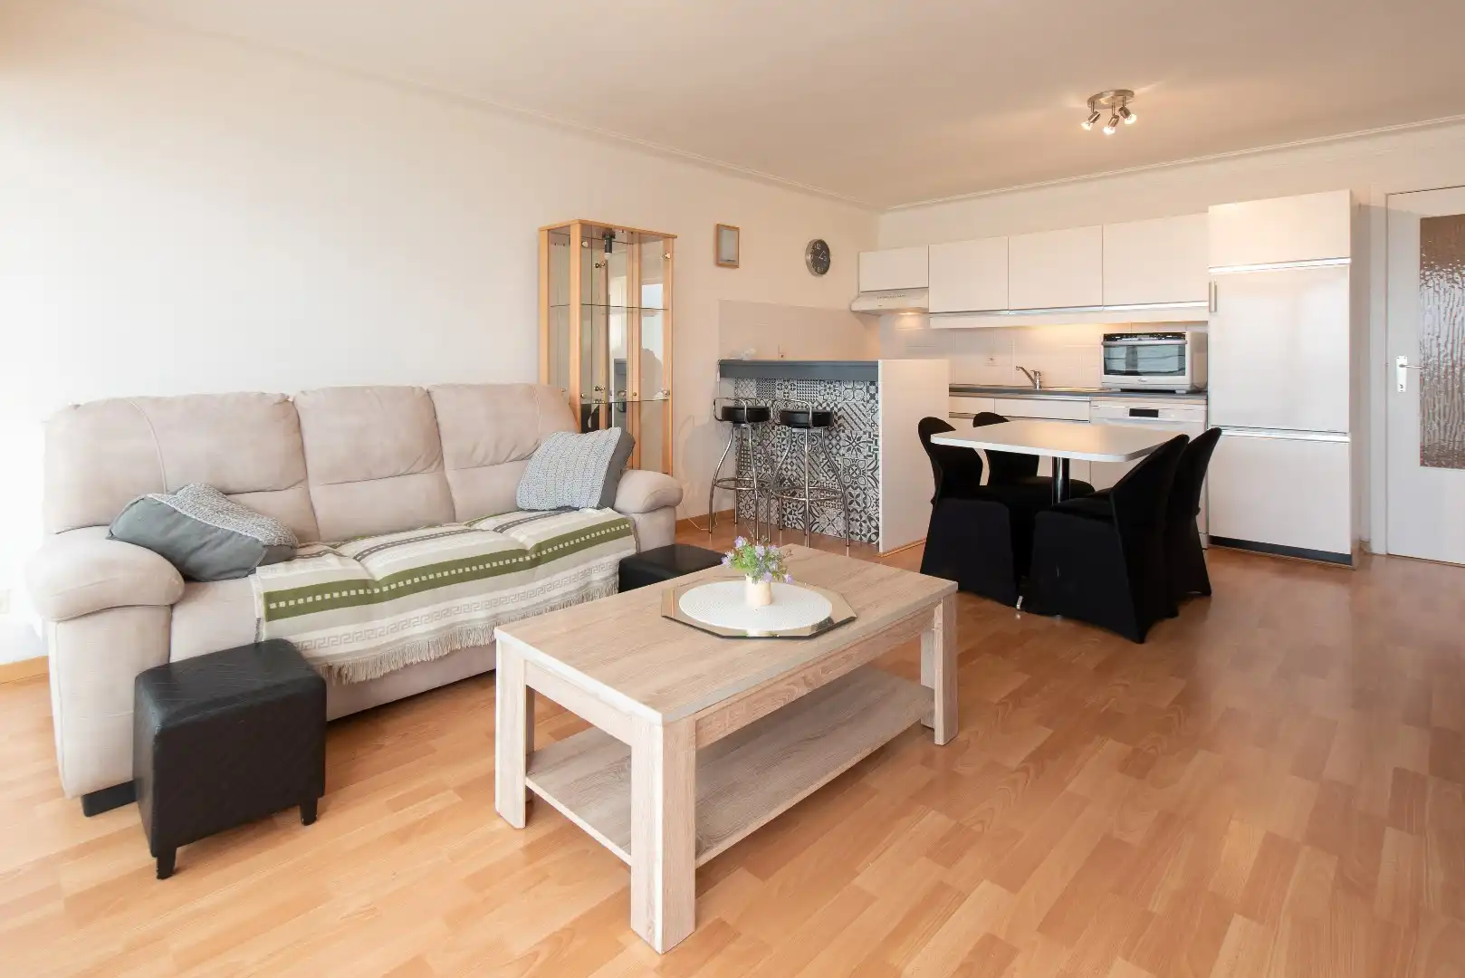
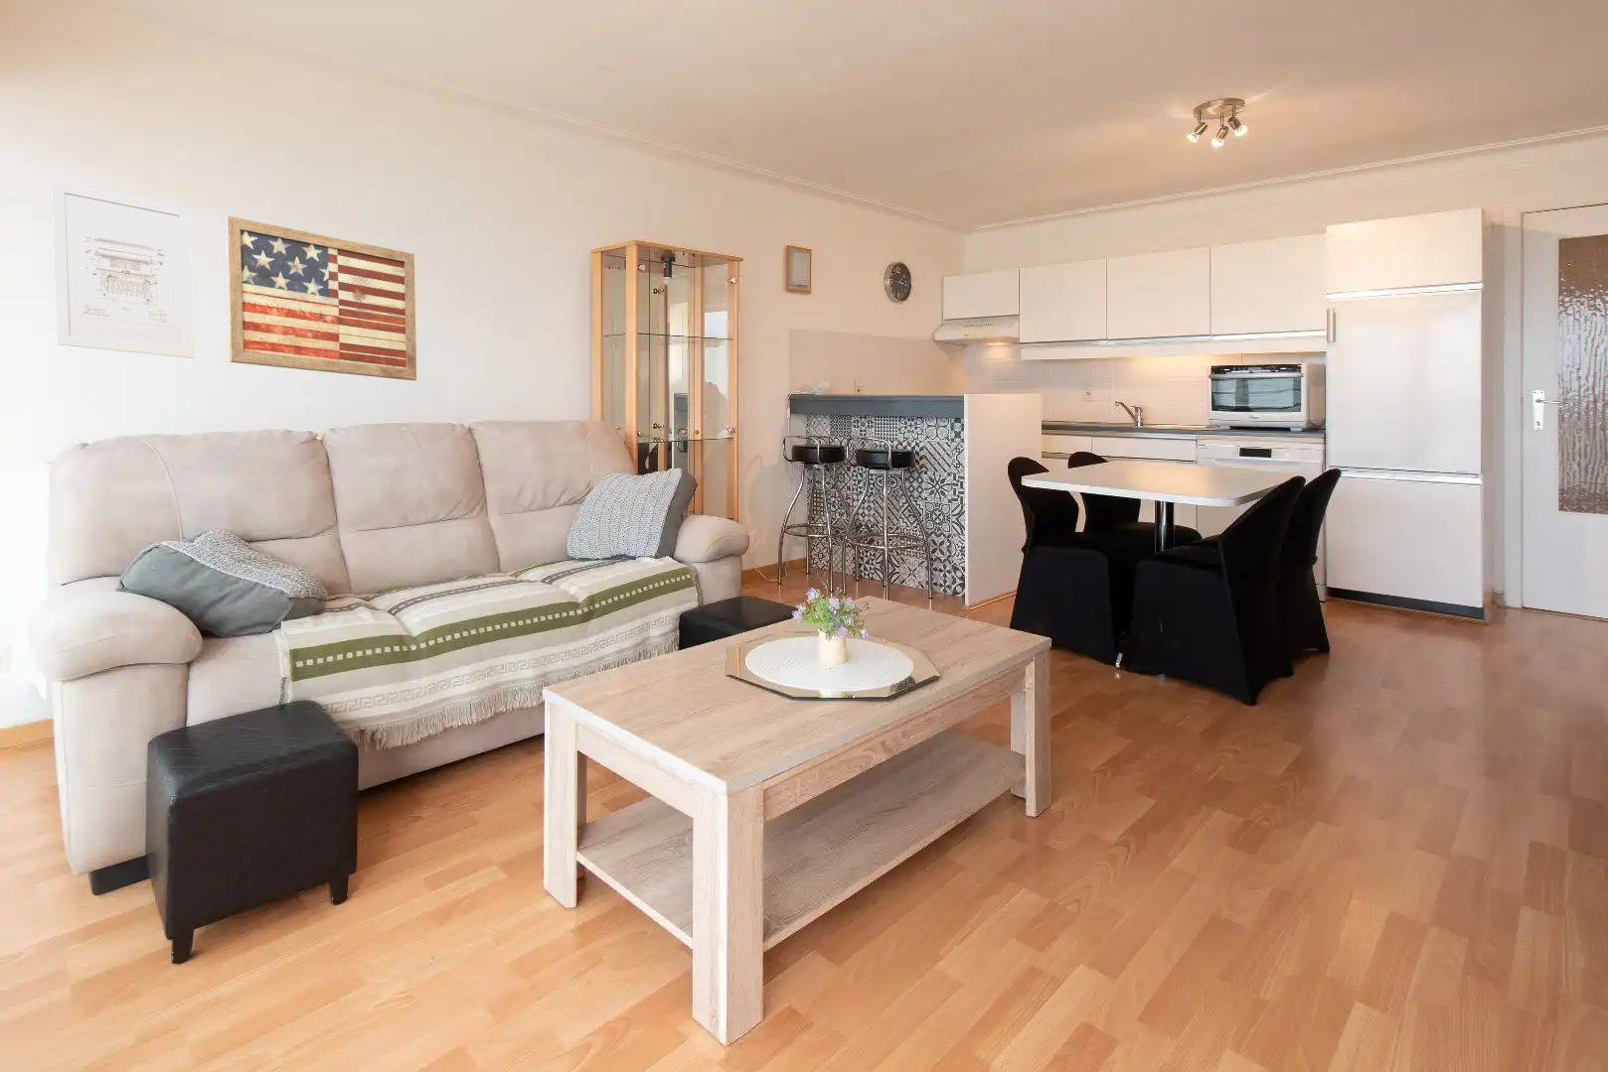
+ wall art [50,179,195,359]
+ wall art [225,214,418,382]
